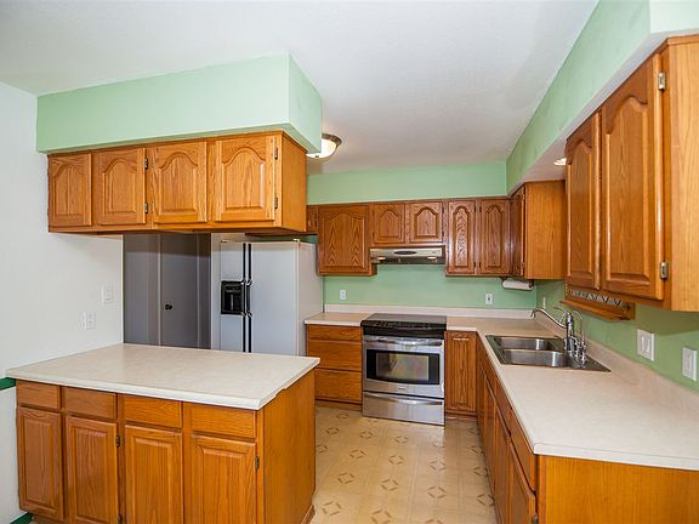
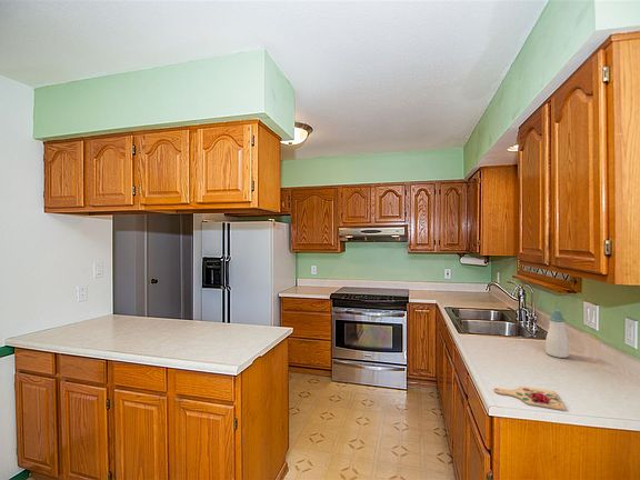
+ soap bottle [544,308,570,359]
+ cutting board [493,386,567,411]
